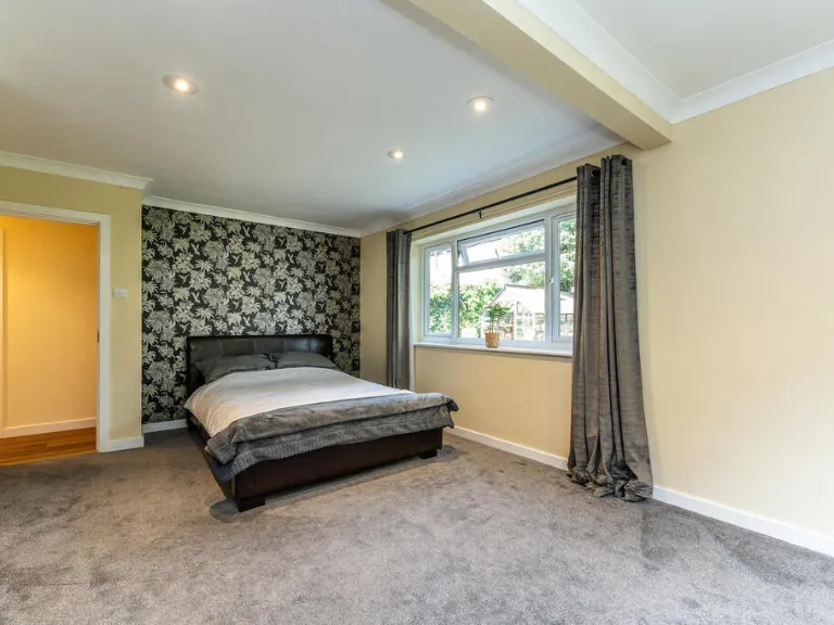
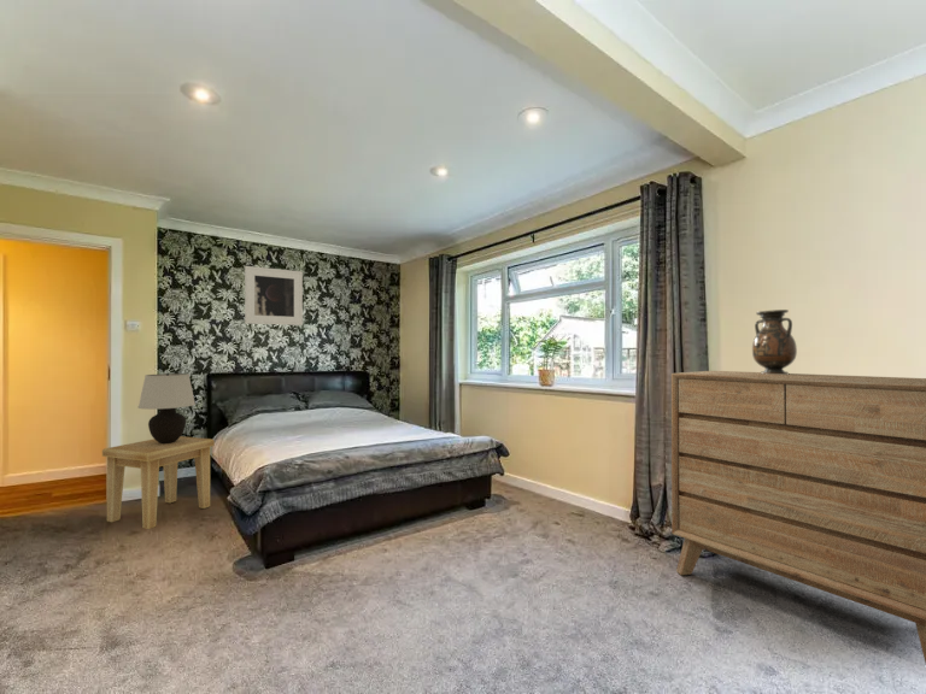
+ dresser [670,370,926,664]
+ table lamp [137,372,197,443]
+ side table [101,435,216,530]
+ vase [751,308,798,375]
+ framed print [244,265,304,327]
